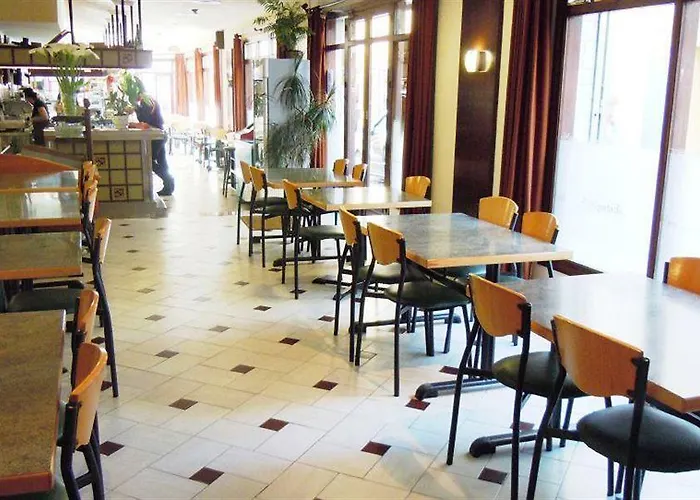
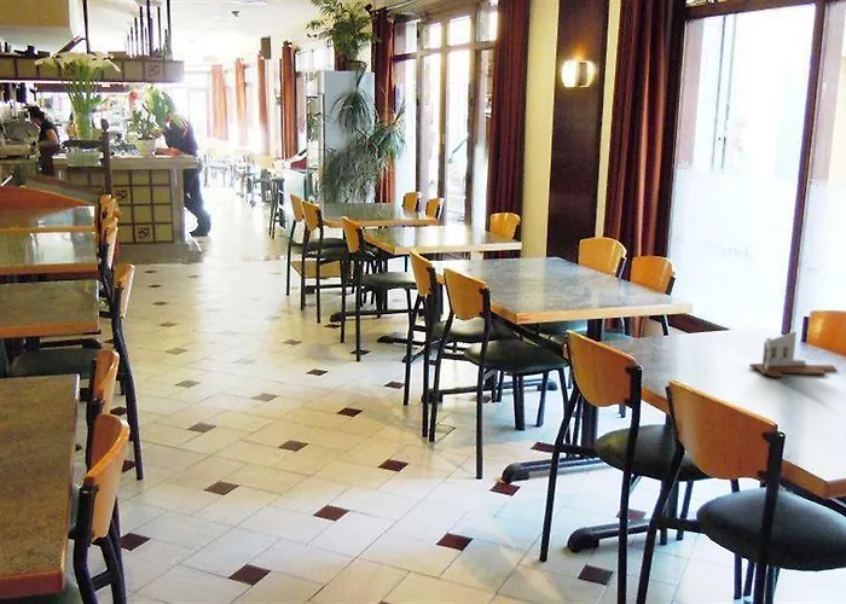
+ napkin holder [748,330,838,378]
